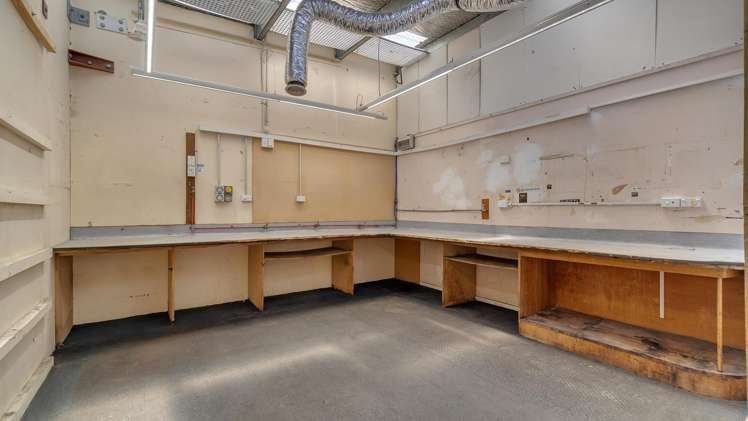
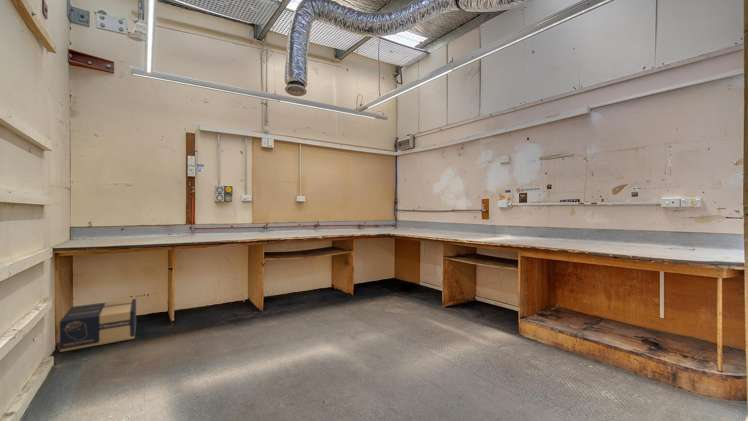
+ cardboard box [59,298,137,353]
